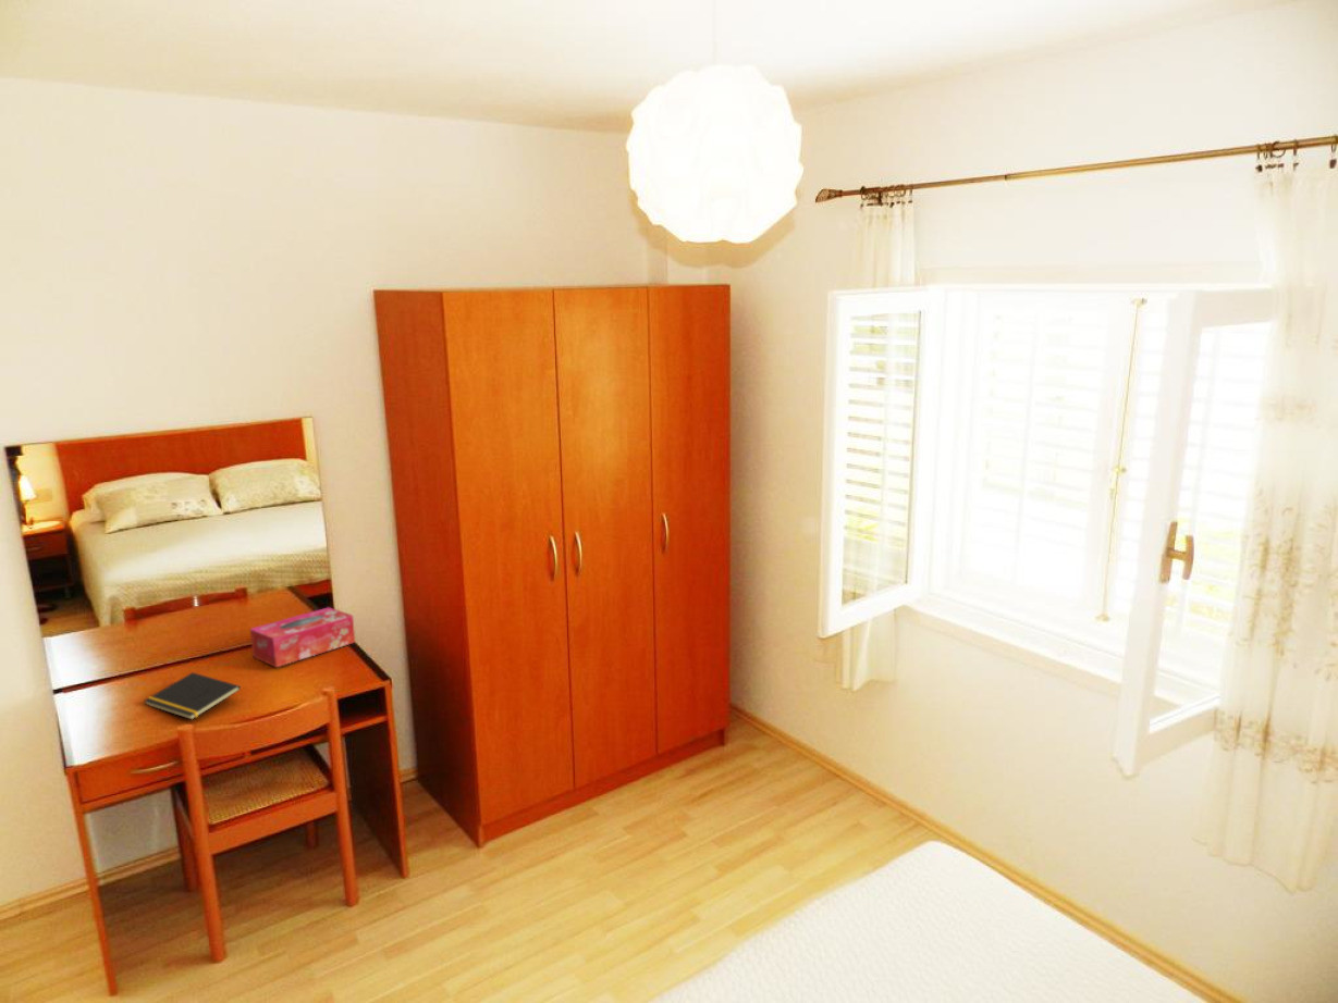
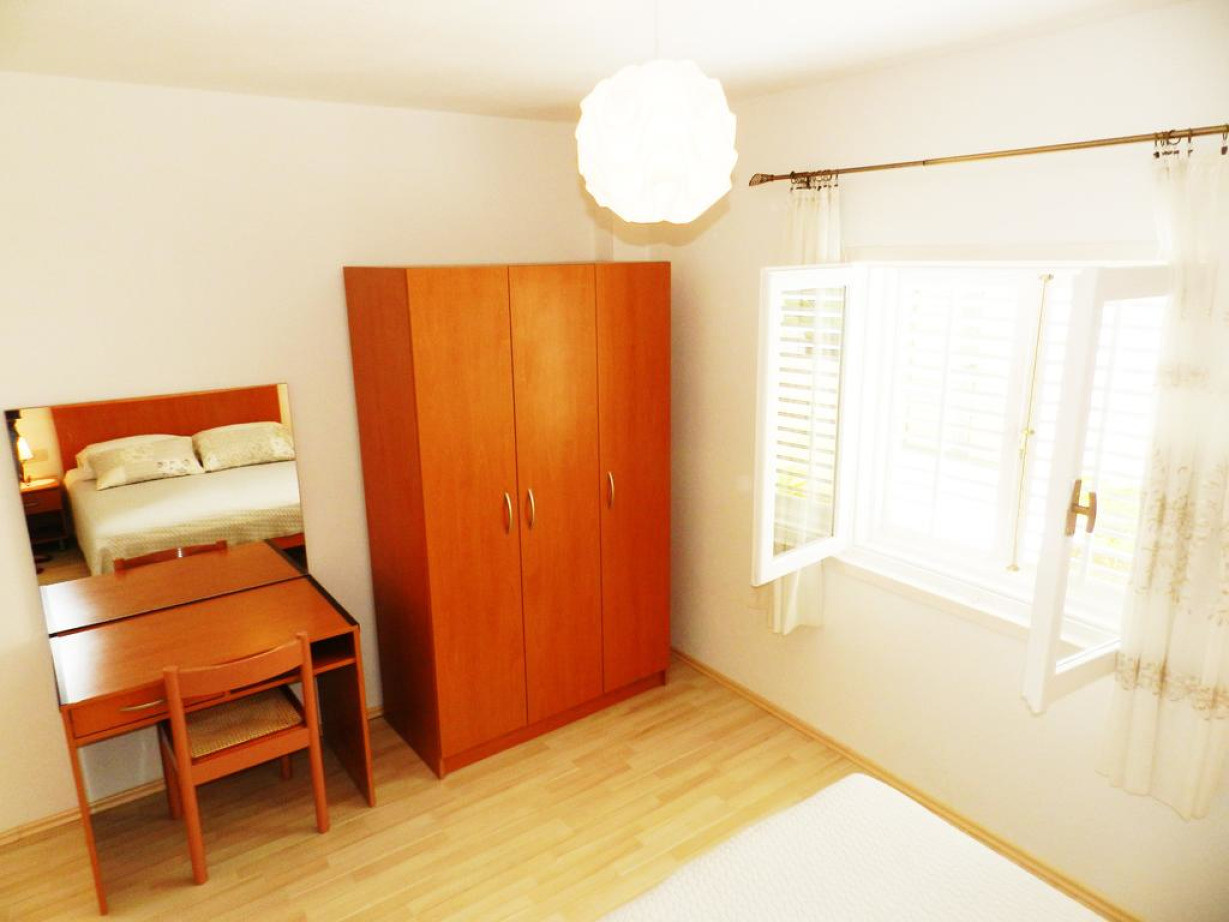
- notepad [143,671,242,721]
- tissue box [249,606,356,668]
